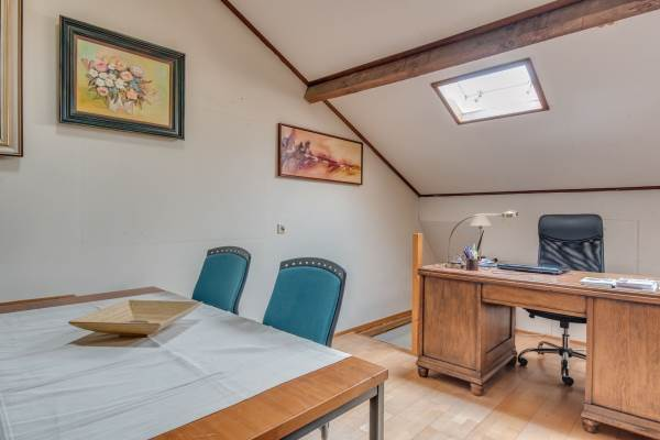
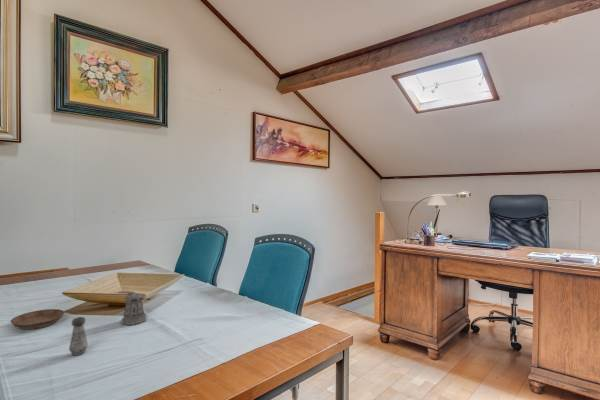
+ salt shaker [68,316,89,356]
+ pepper shaker [120,291,151,326]
+ saucer [9,308,65,330]
